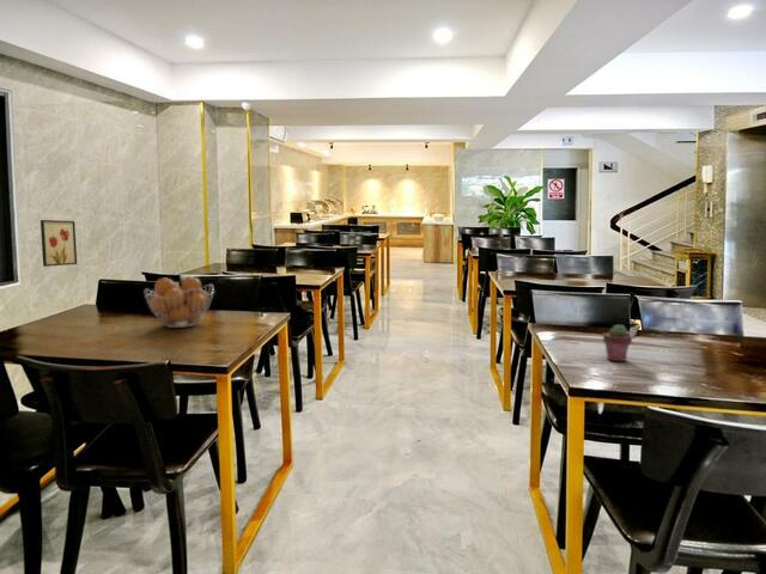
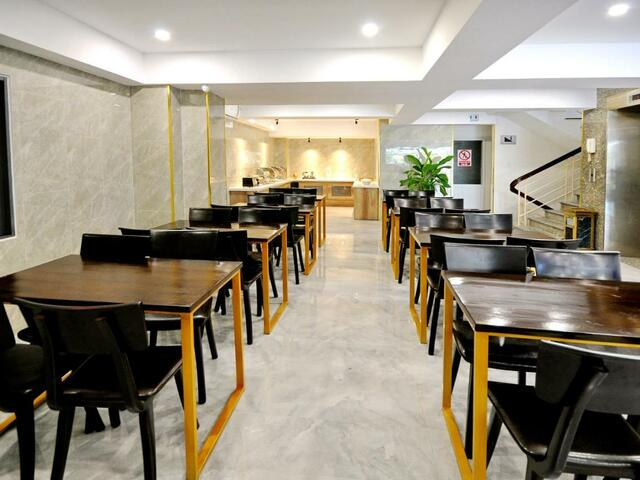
- potted succulent [602,323,633,362]
- fruit basket [144,276,215,329]
- wall art [39,219,78,268]
